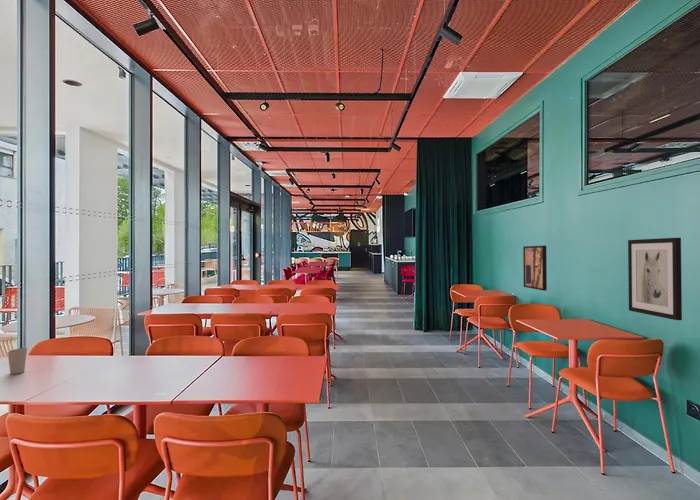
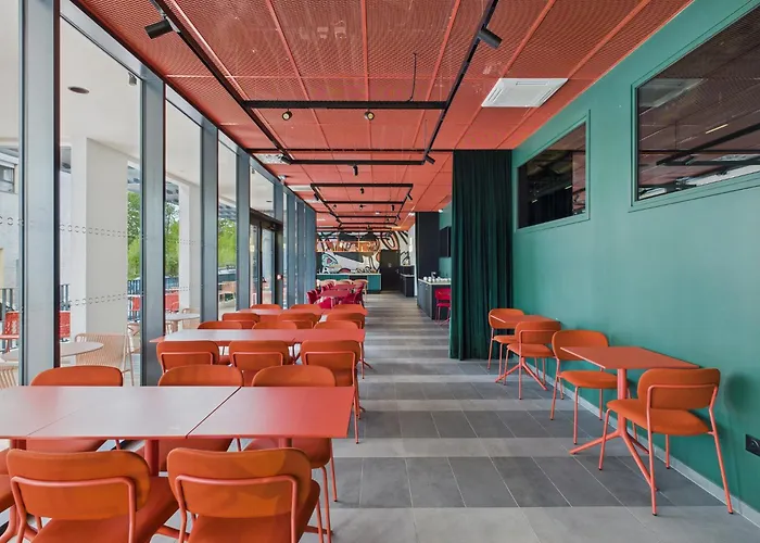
- wall art [522,245,548,292]
- wall art [627,237,683,321]
- cup [7,346,28,375]
